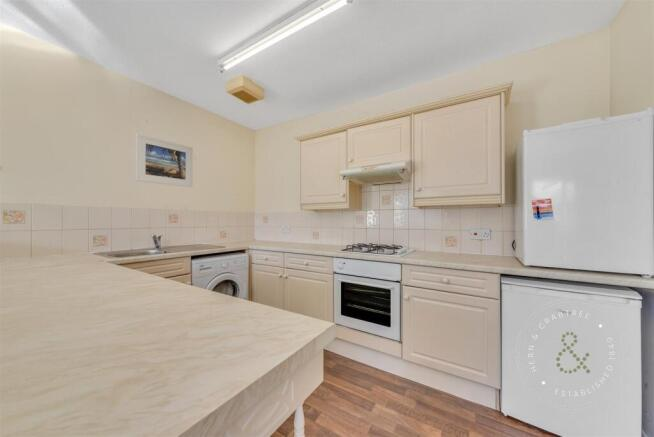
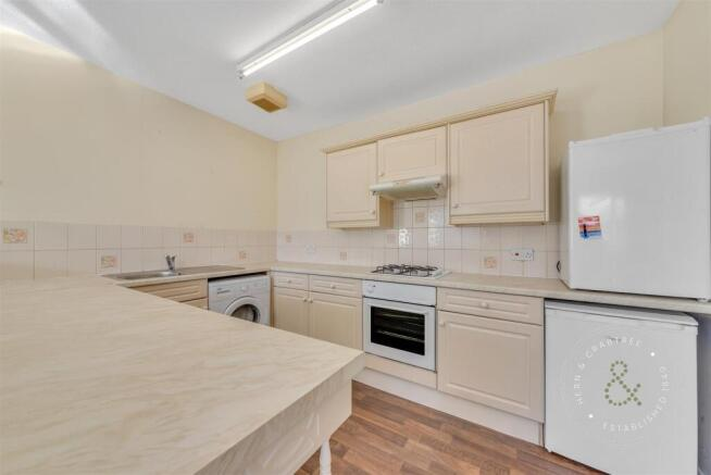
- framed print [135,133,194,188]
